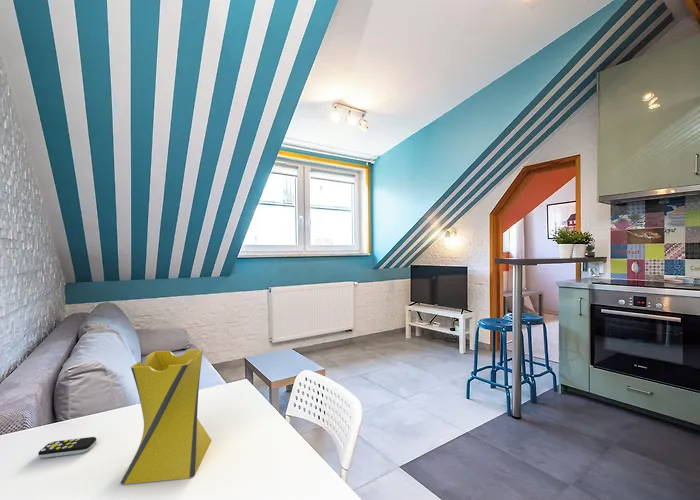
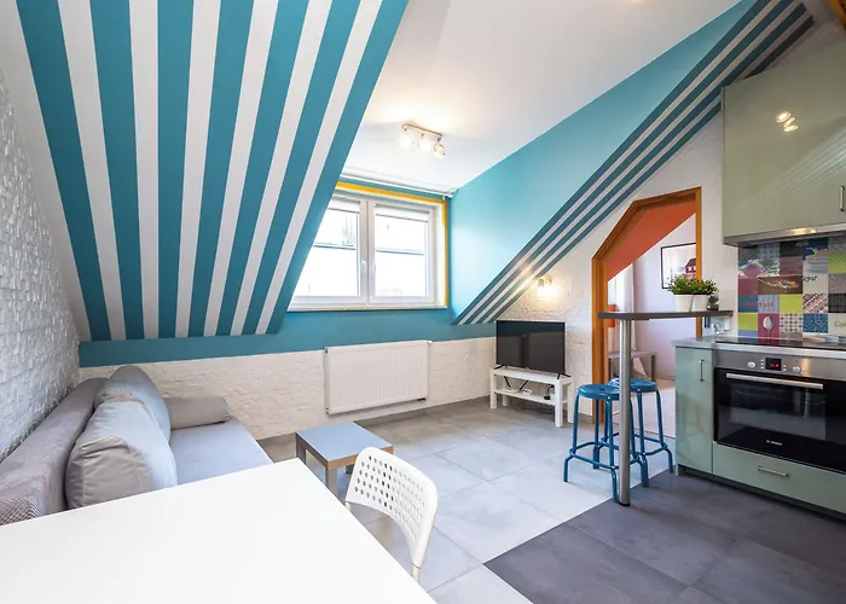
- remote control [37,436,98,459]
- vase [120,348,212,485]
